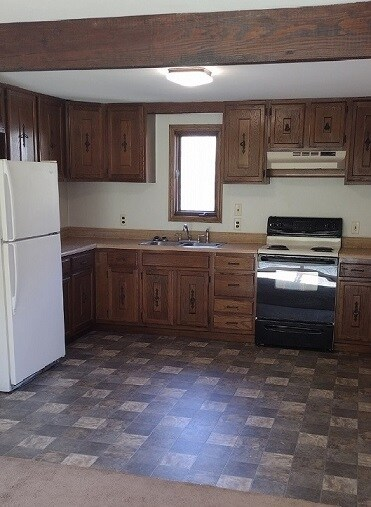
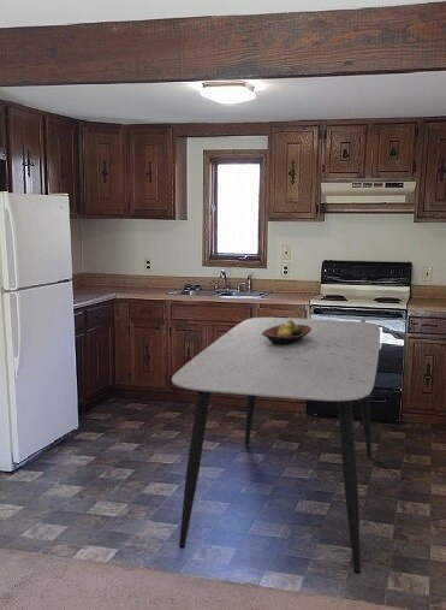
+ dining table [171,316,381,575]
+ fruit bowl [262,320,311,345]
